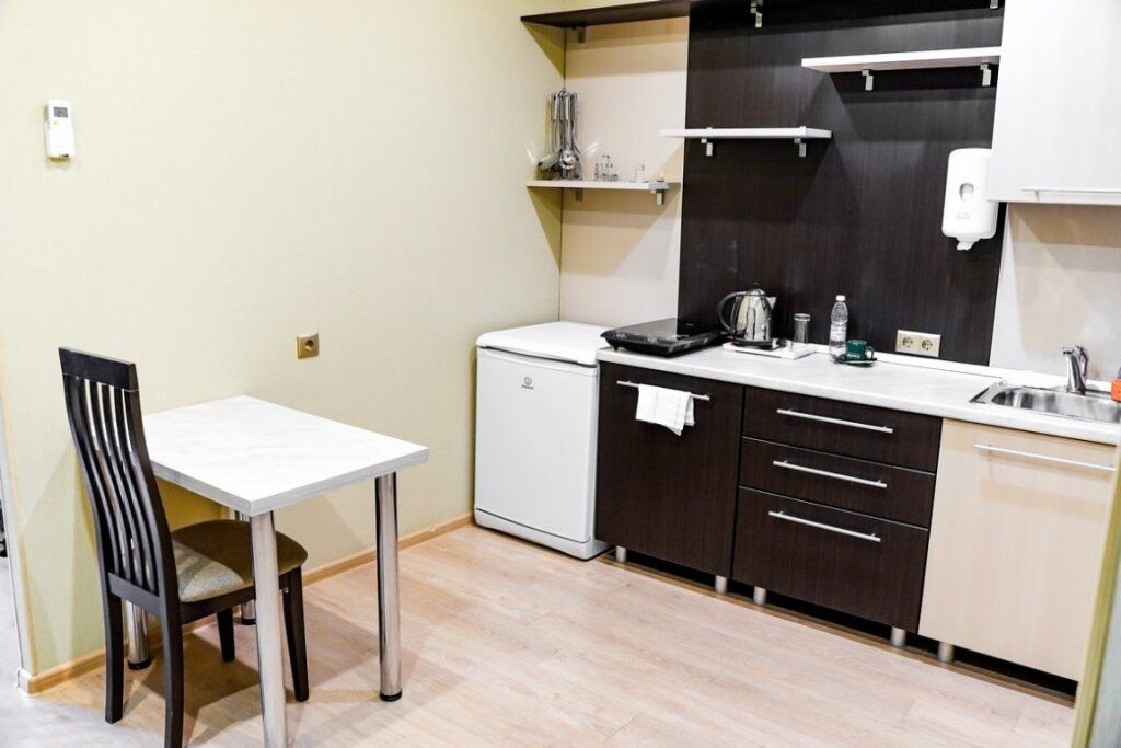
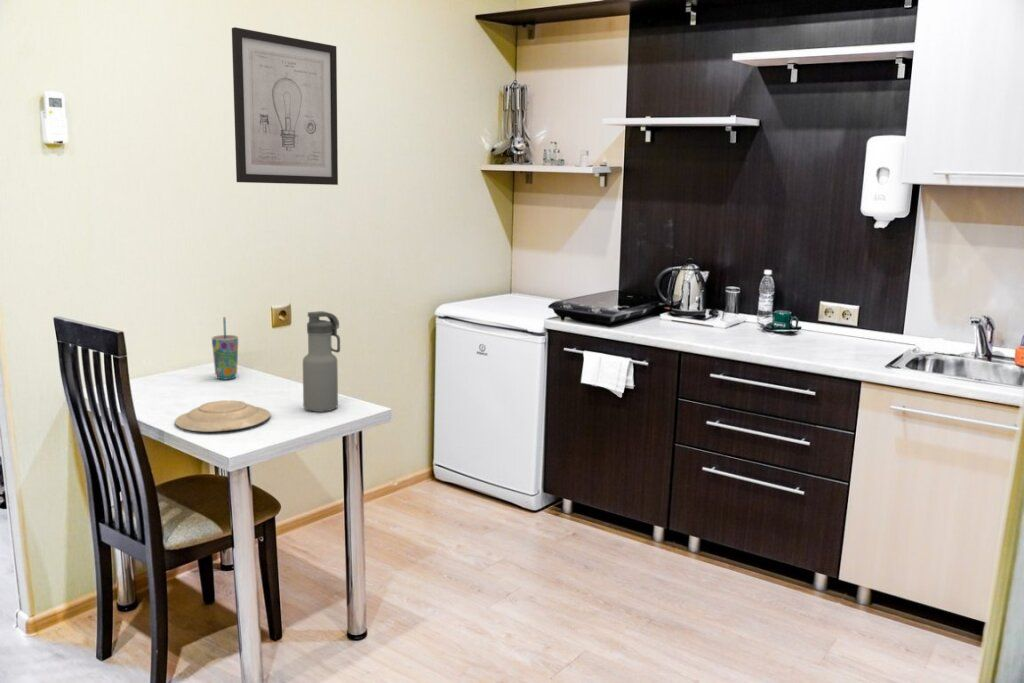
+ wall art [231,26,339,186]
+ water bottle [302,310,341,413]
+ plate [174,399,271,433]
+ cup [211,316,239,380]
